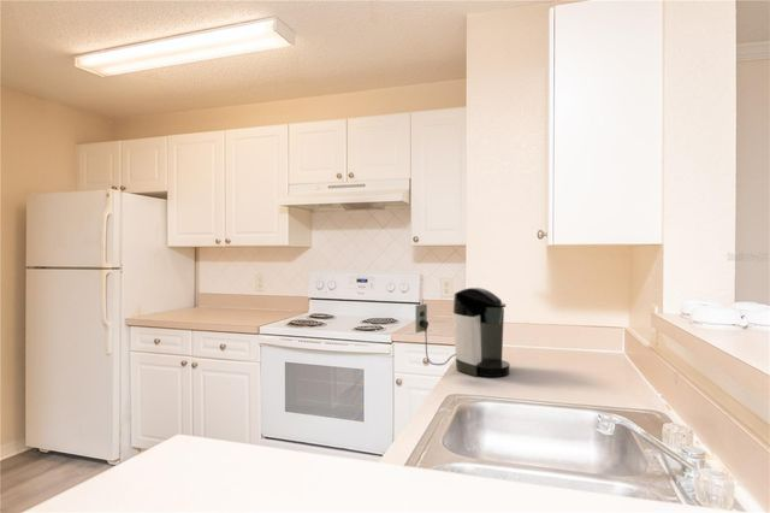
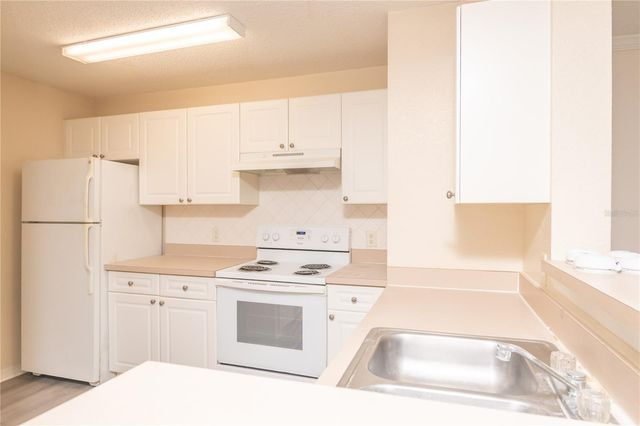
- coffee maker [415,287,511,378]
